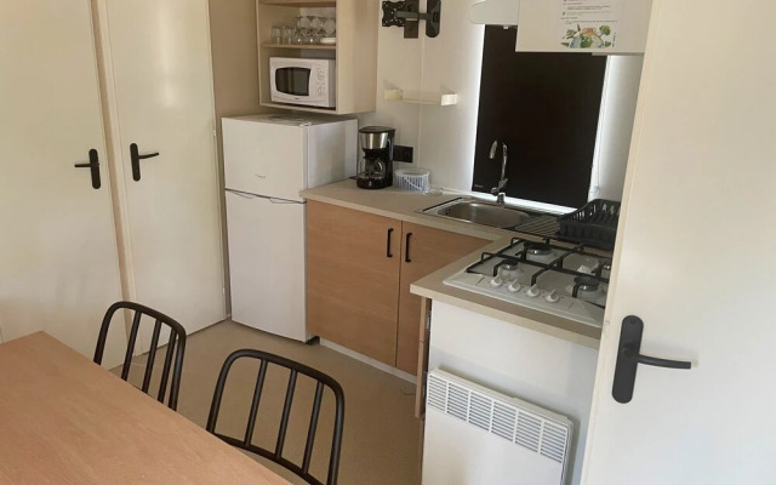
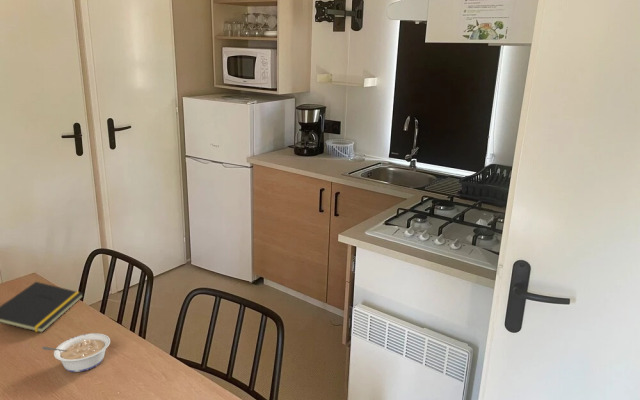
+ notepad [0,281,84,334]
+ legume [41,332,111,373]
